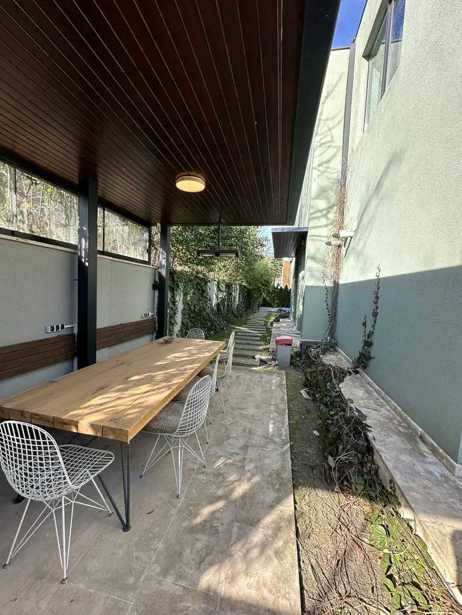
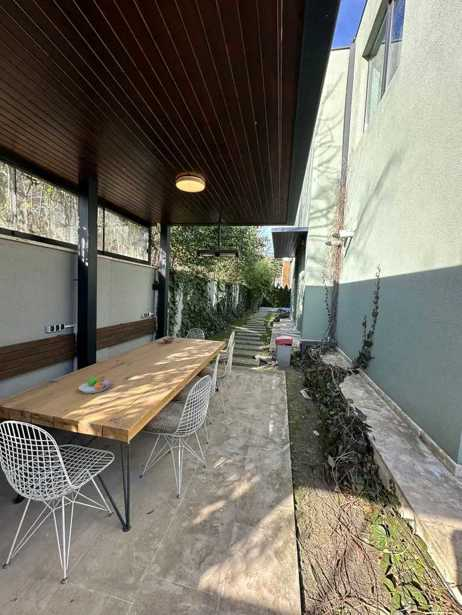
+ fruit bowl [78,375,110,394]
